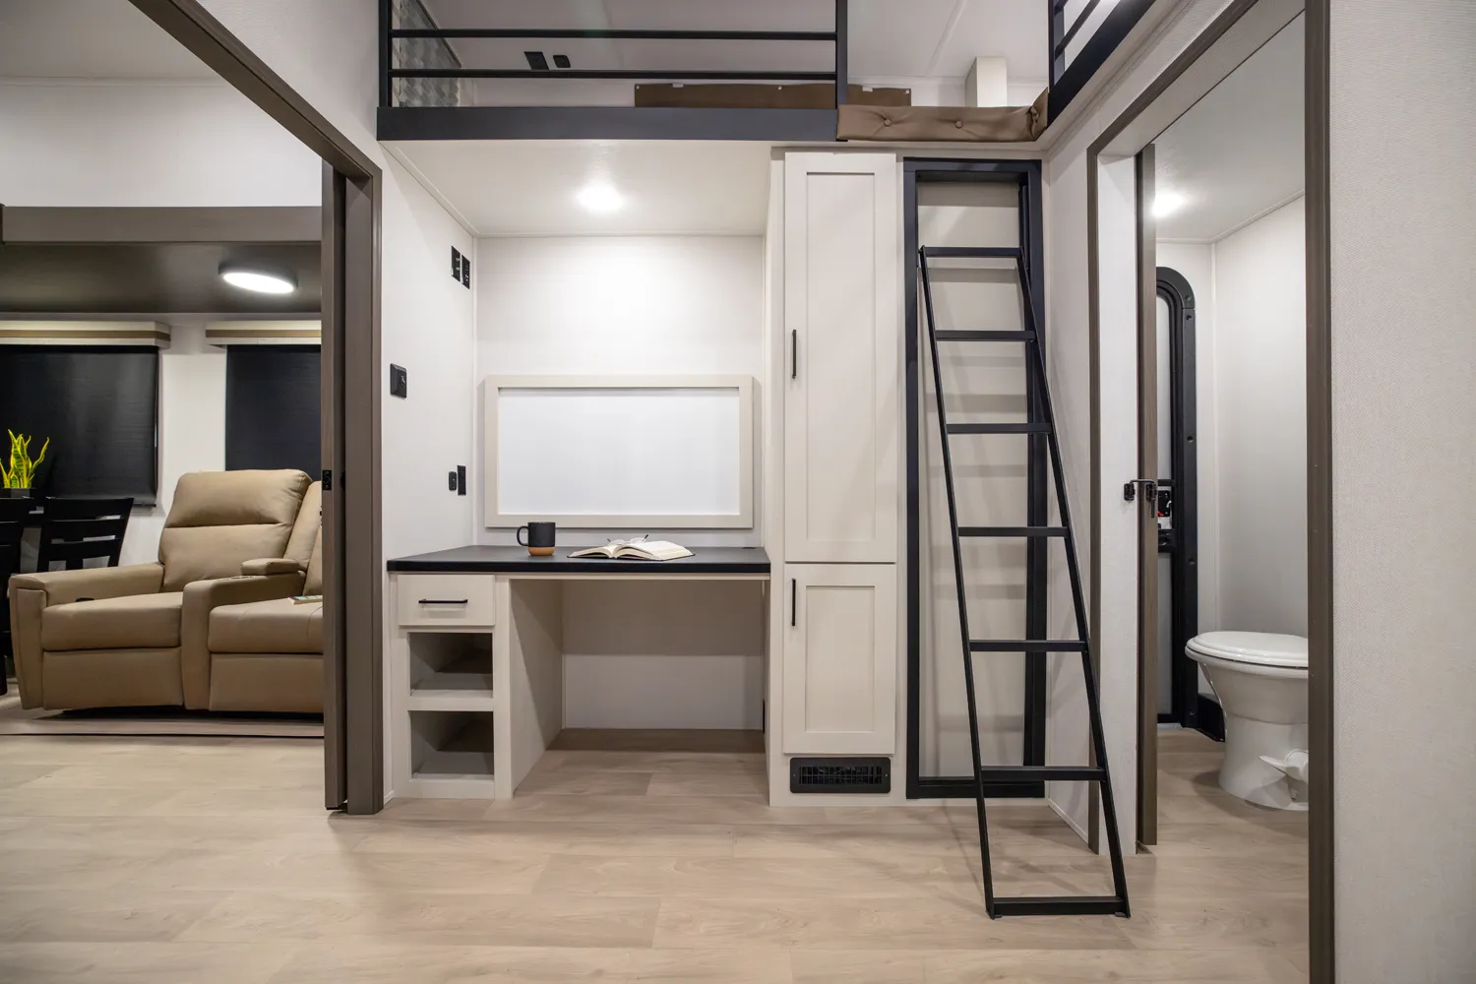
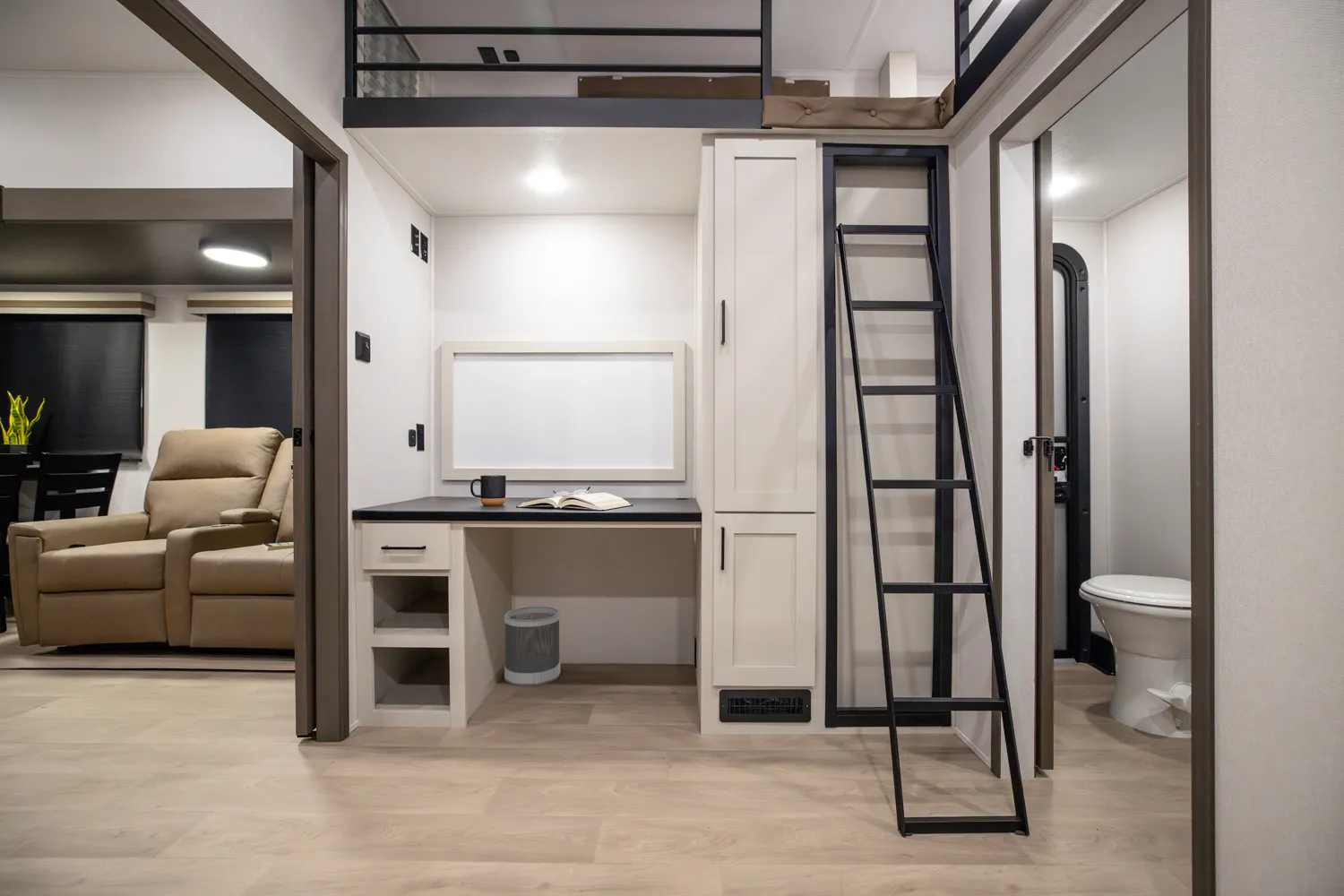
+ wastebasket [504,606,562,686]
